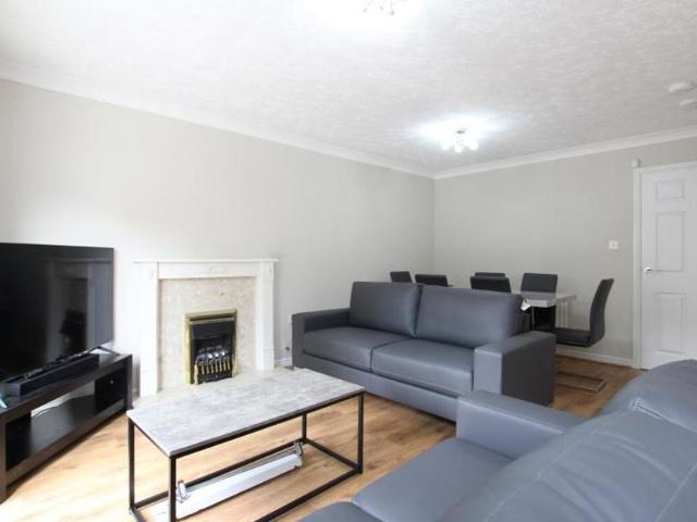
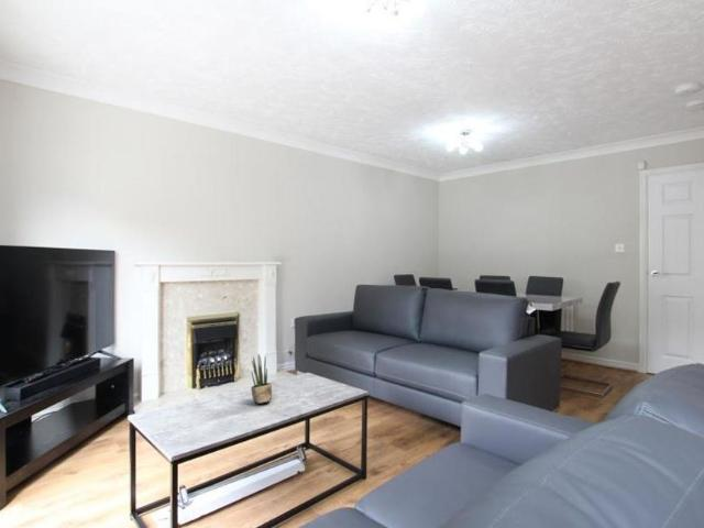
+ potted plant [250,353,273,404]
